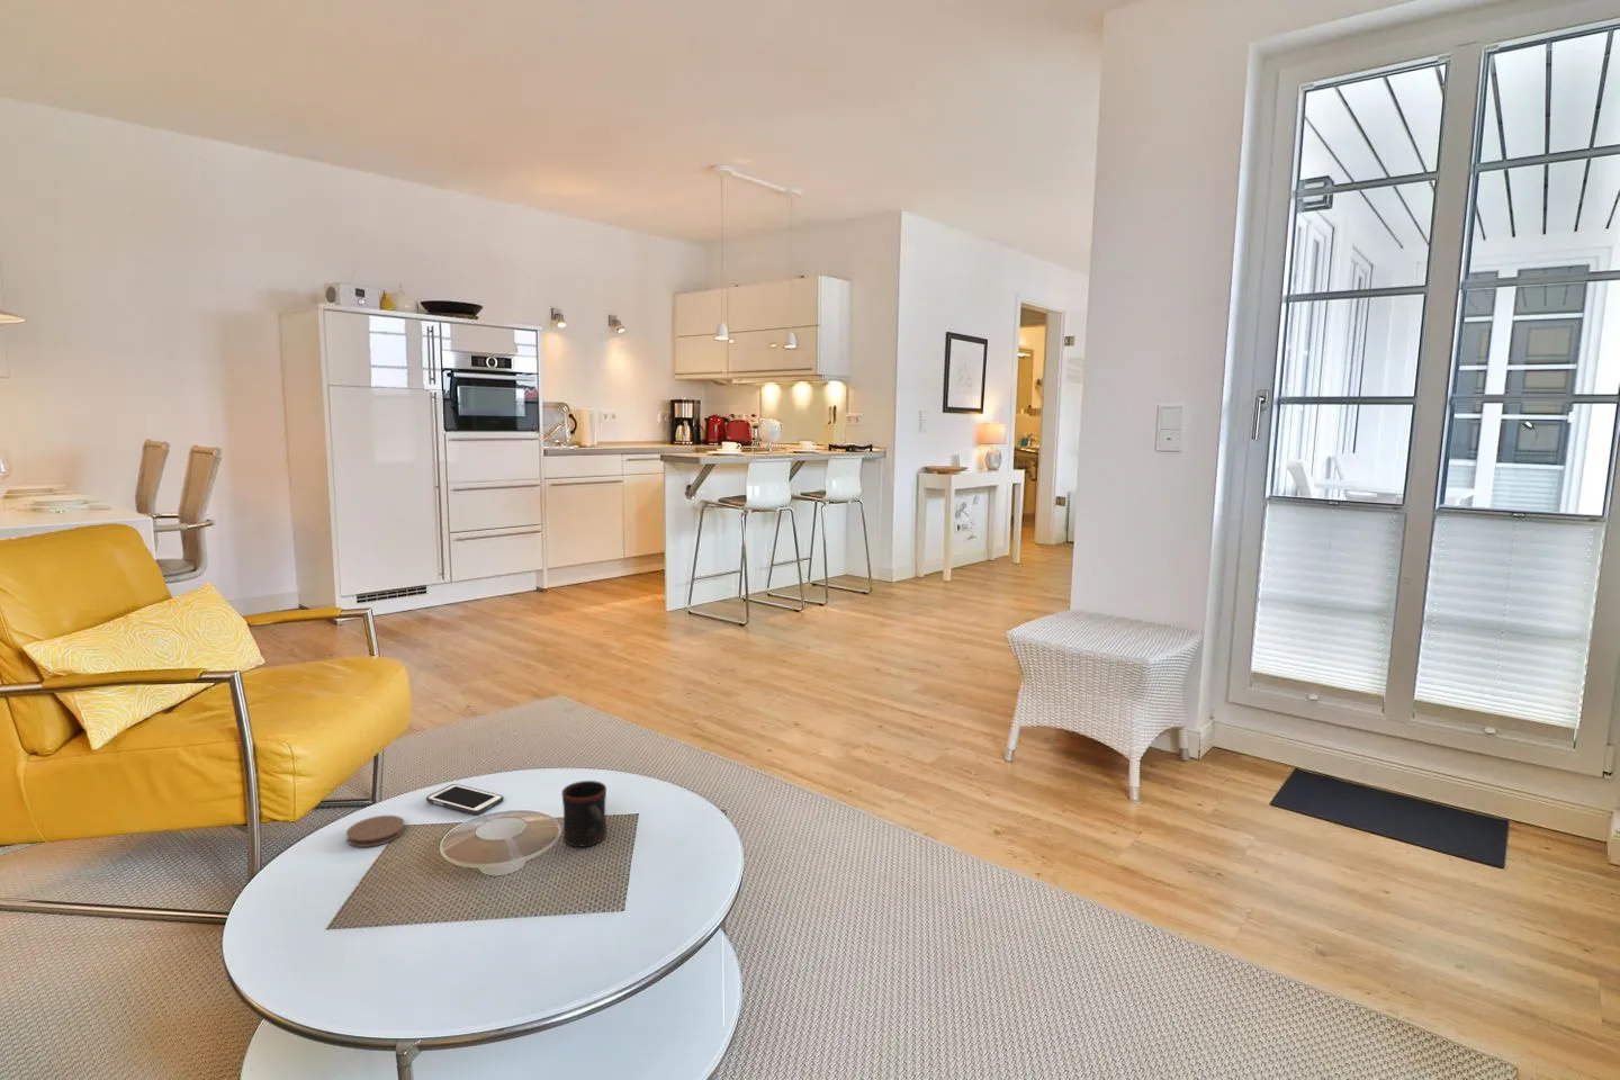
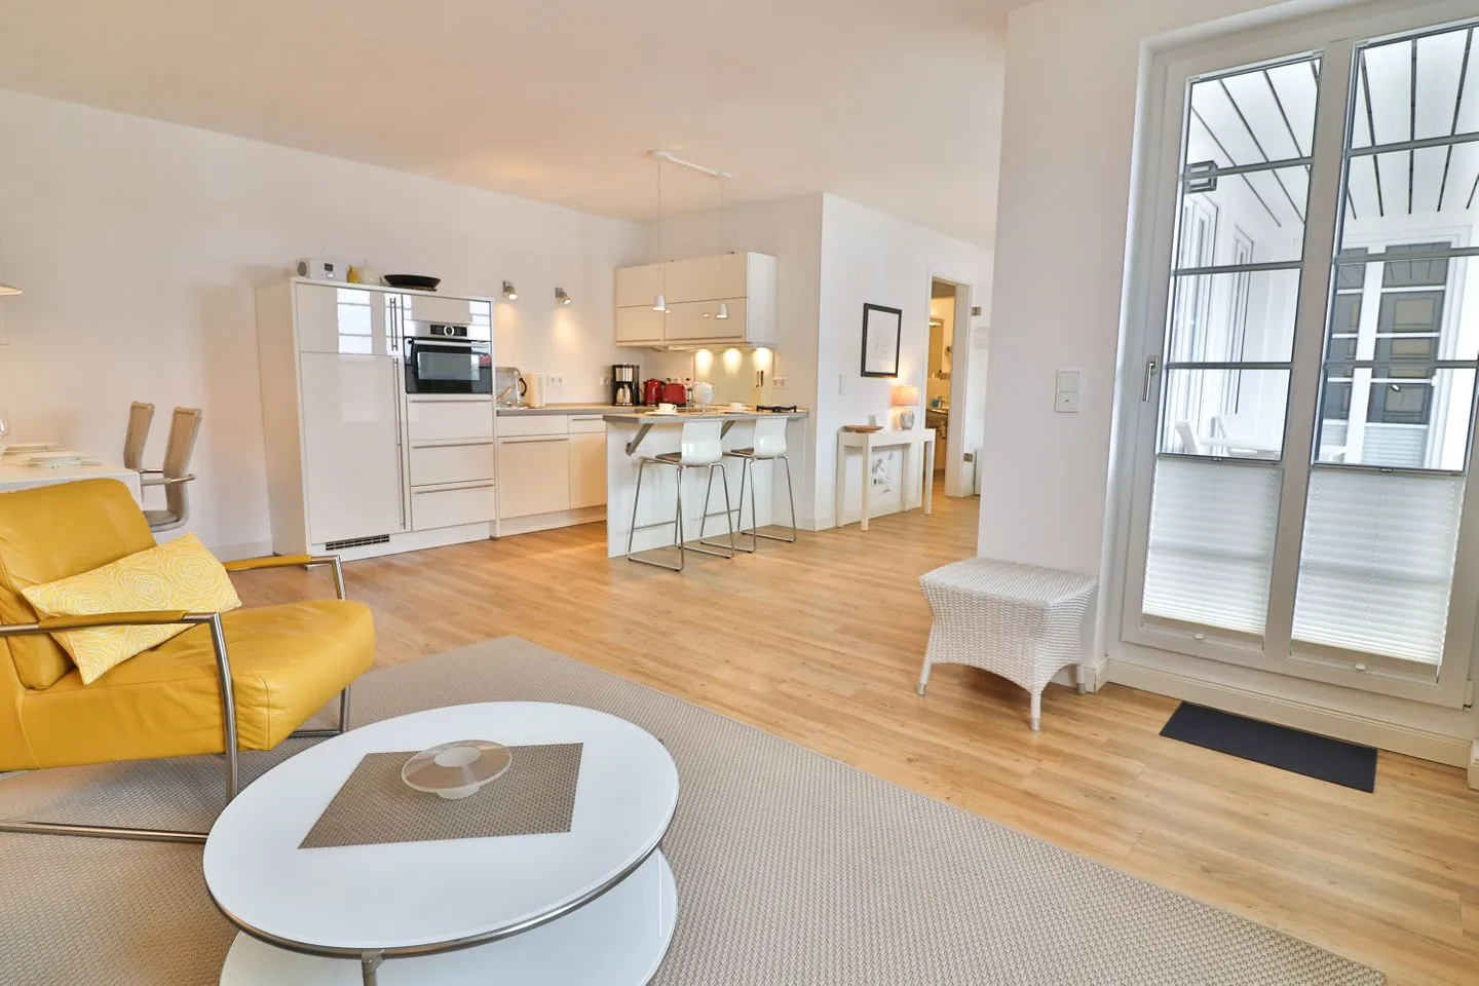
- coaster [346,815,406,849]
- mug [560,780,608,847]
- cell phone [425,783,505,816]
